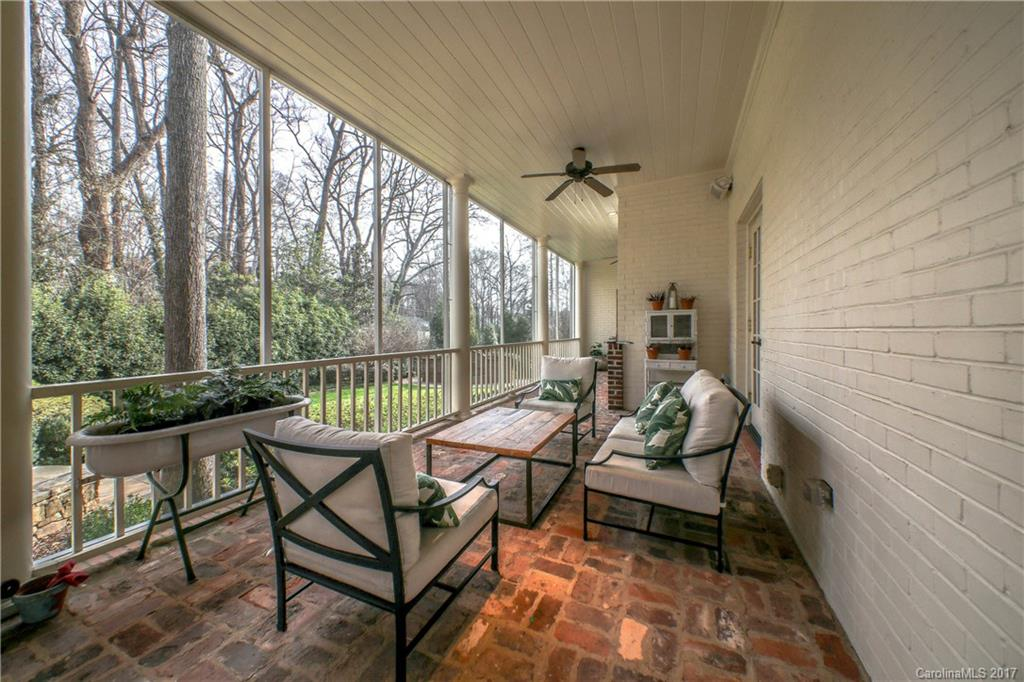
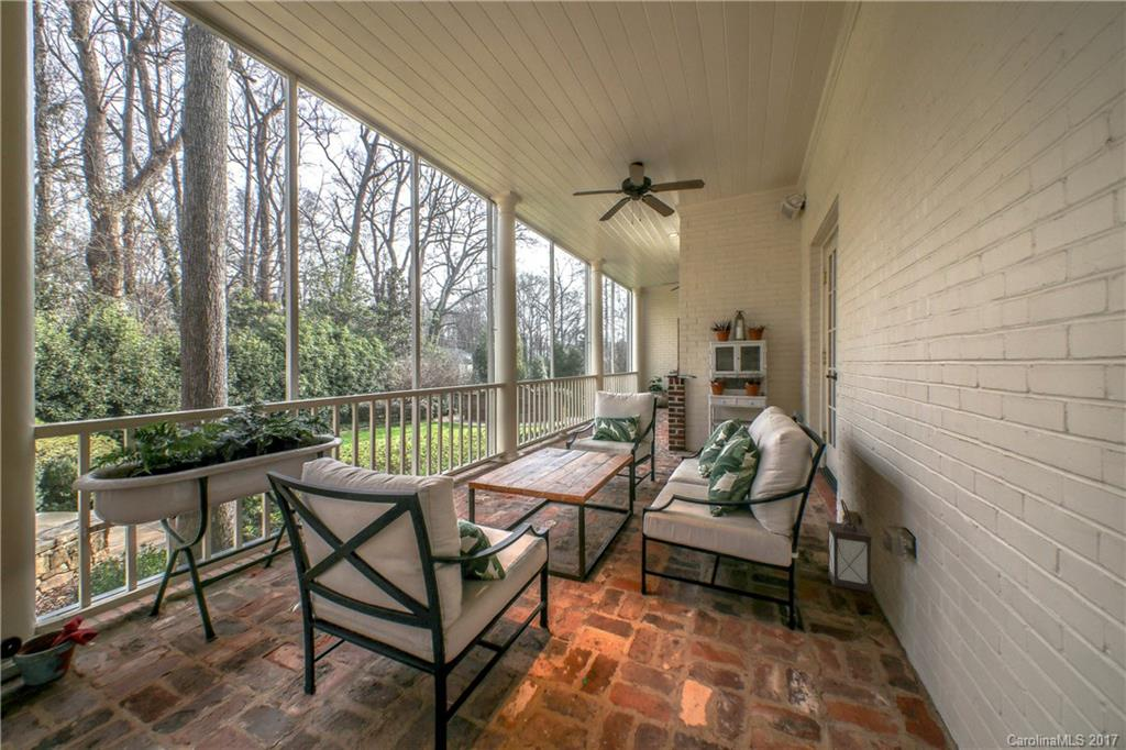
+ lantern [826,498,874,594]
